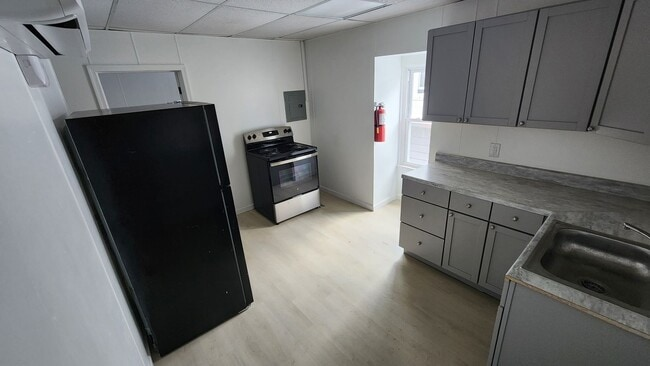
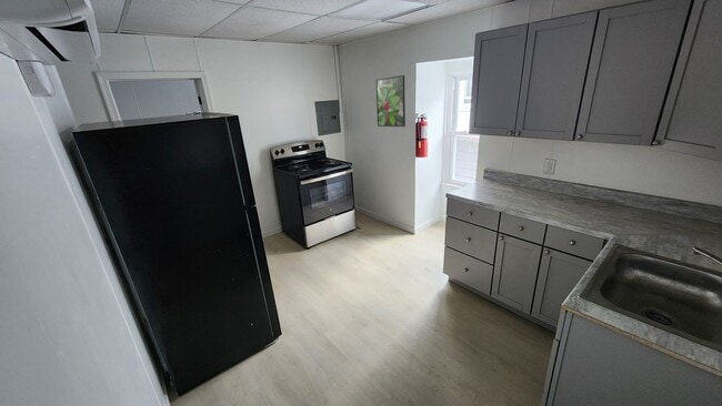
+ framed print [374,74,407,128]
